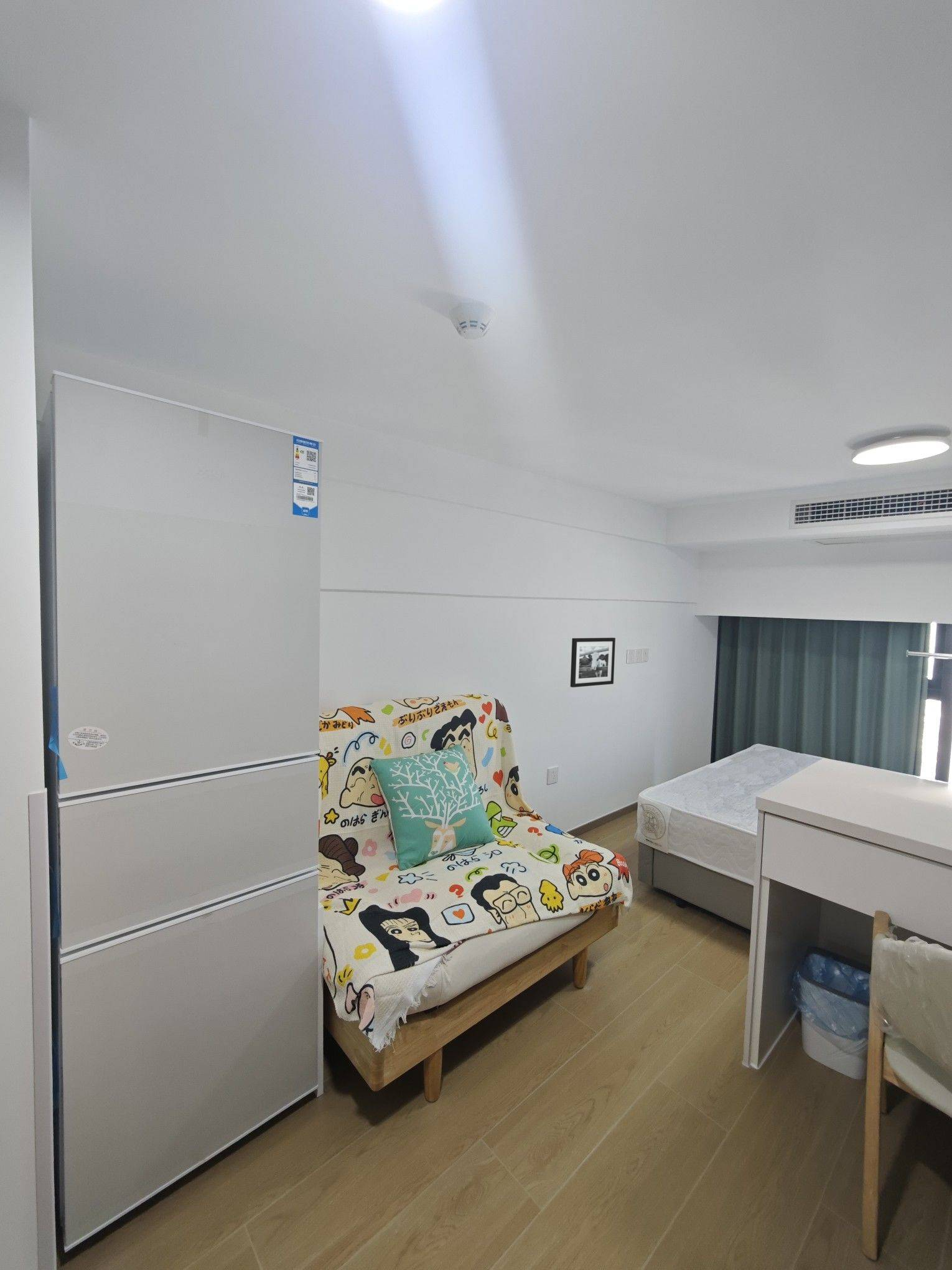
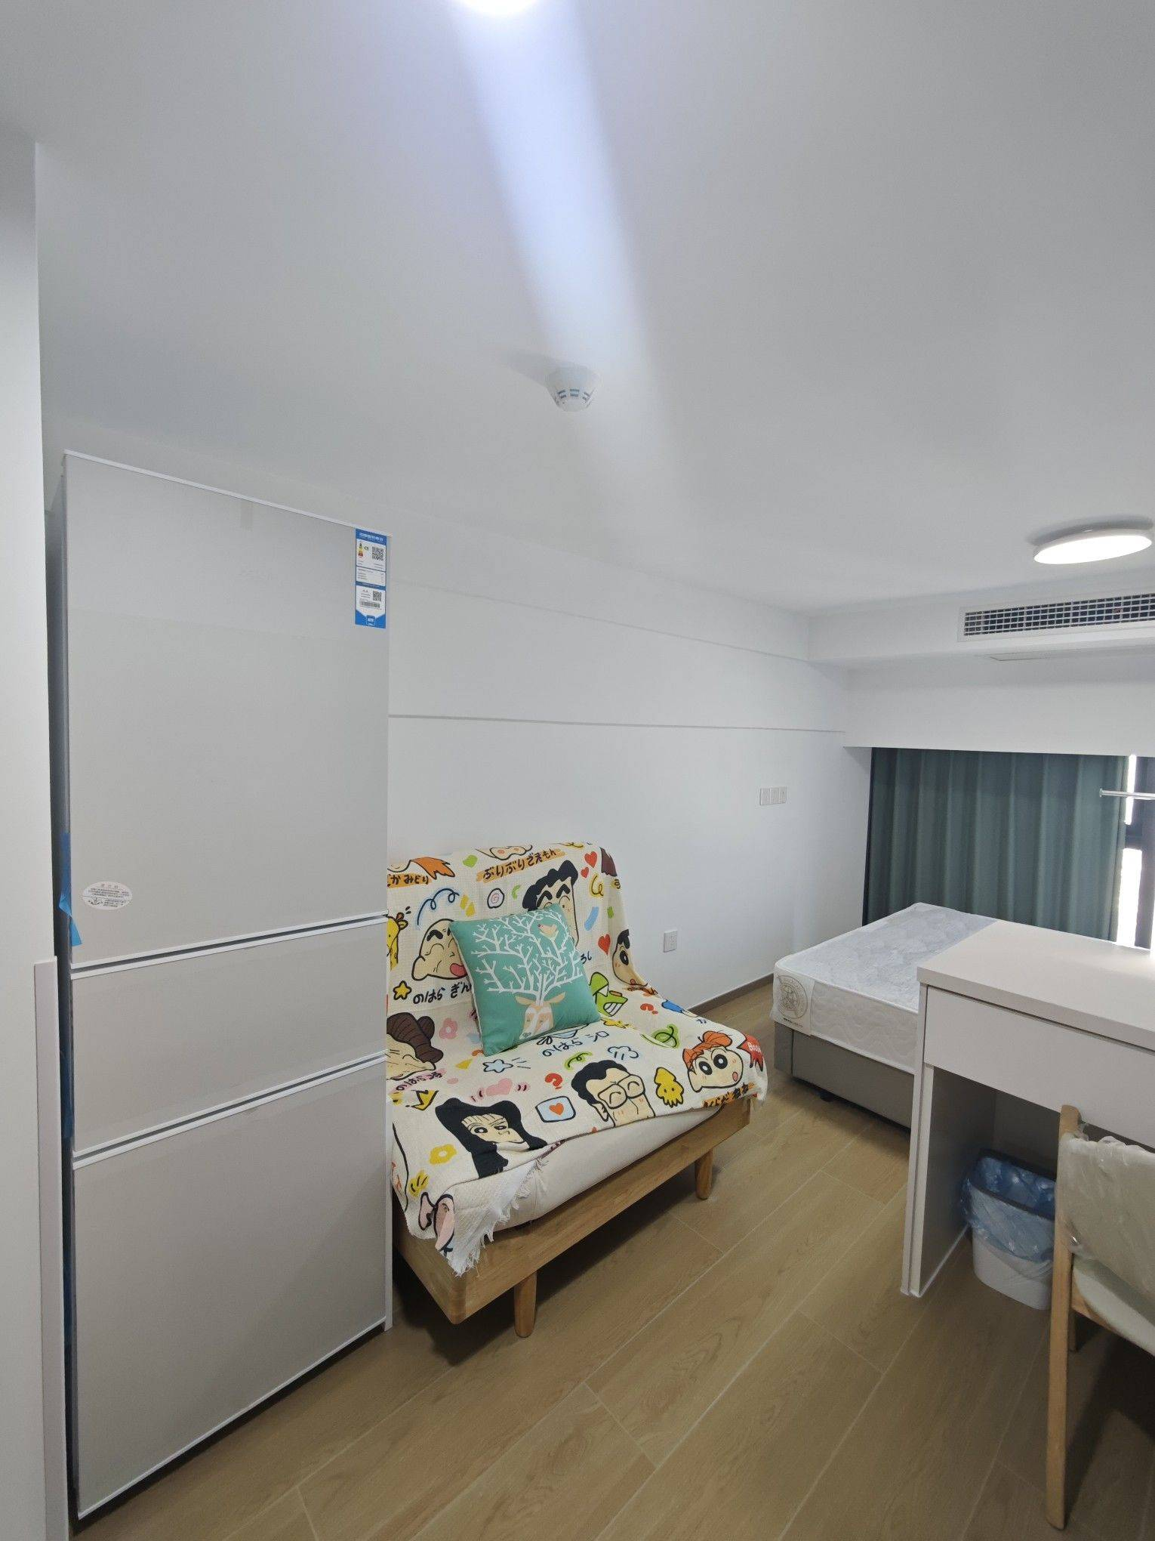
- picture frame [570,637,616,688]
